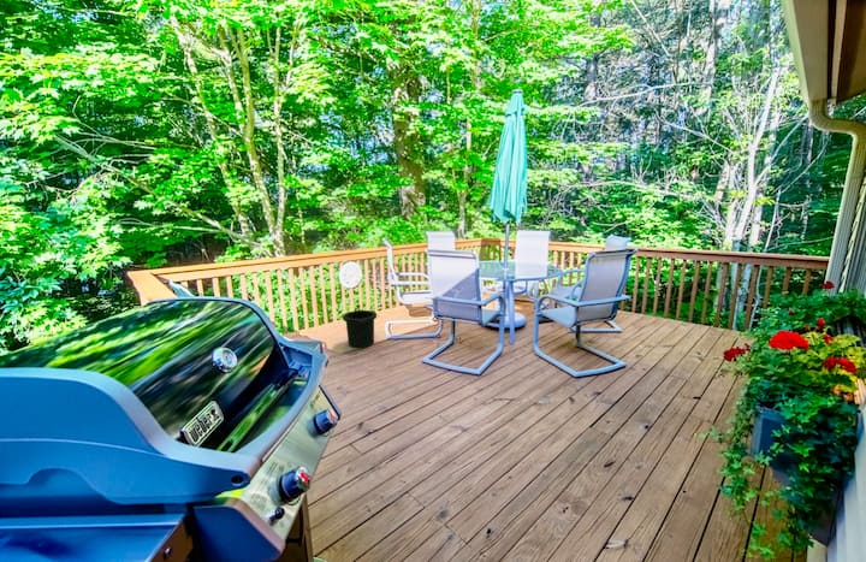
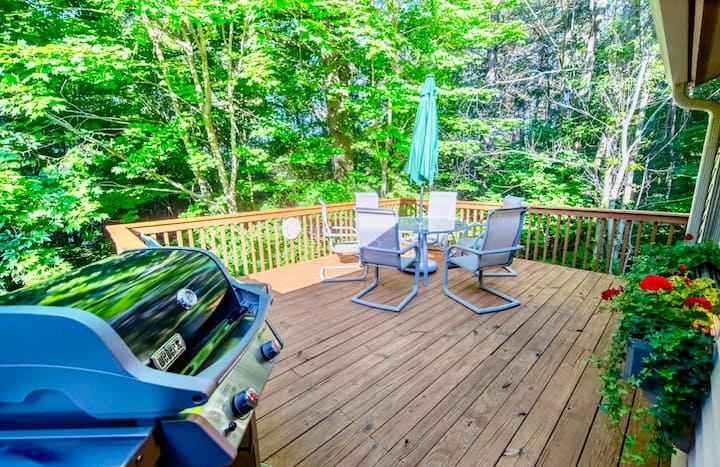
- trash can [342,309,378,349]
